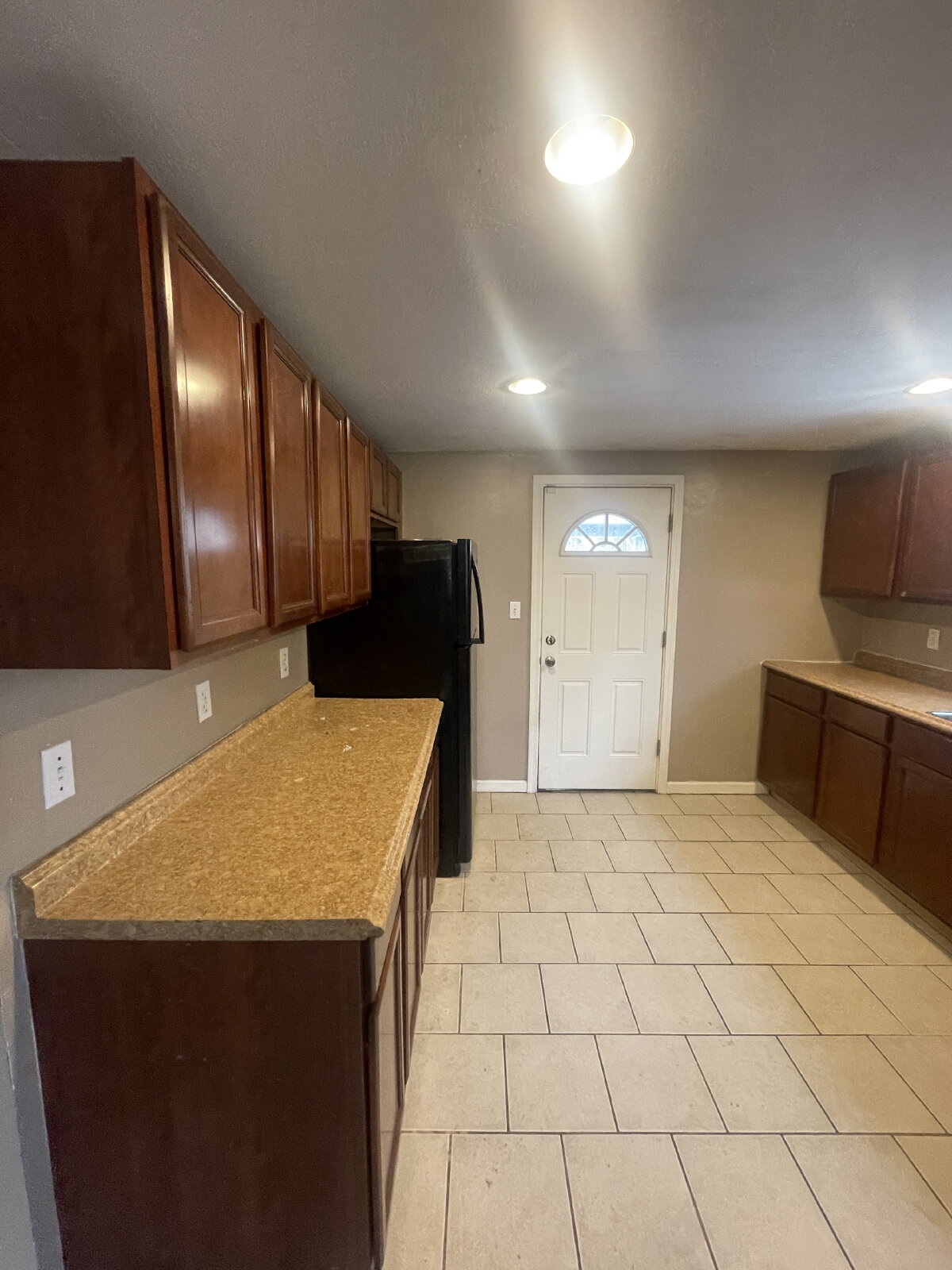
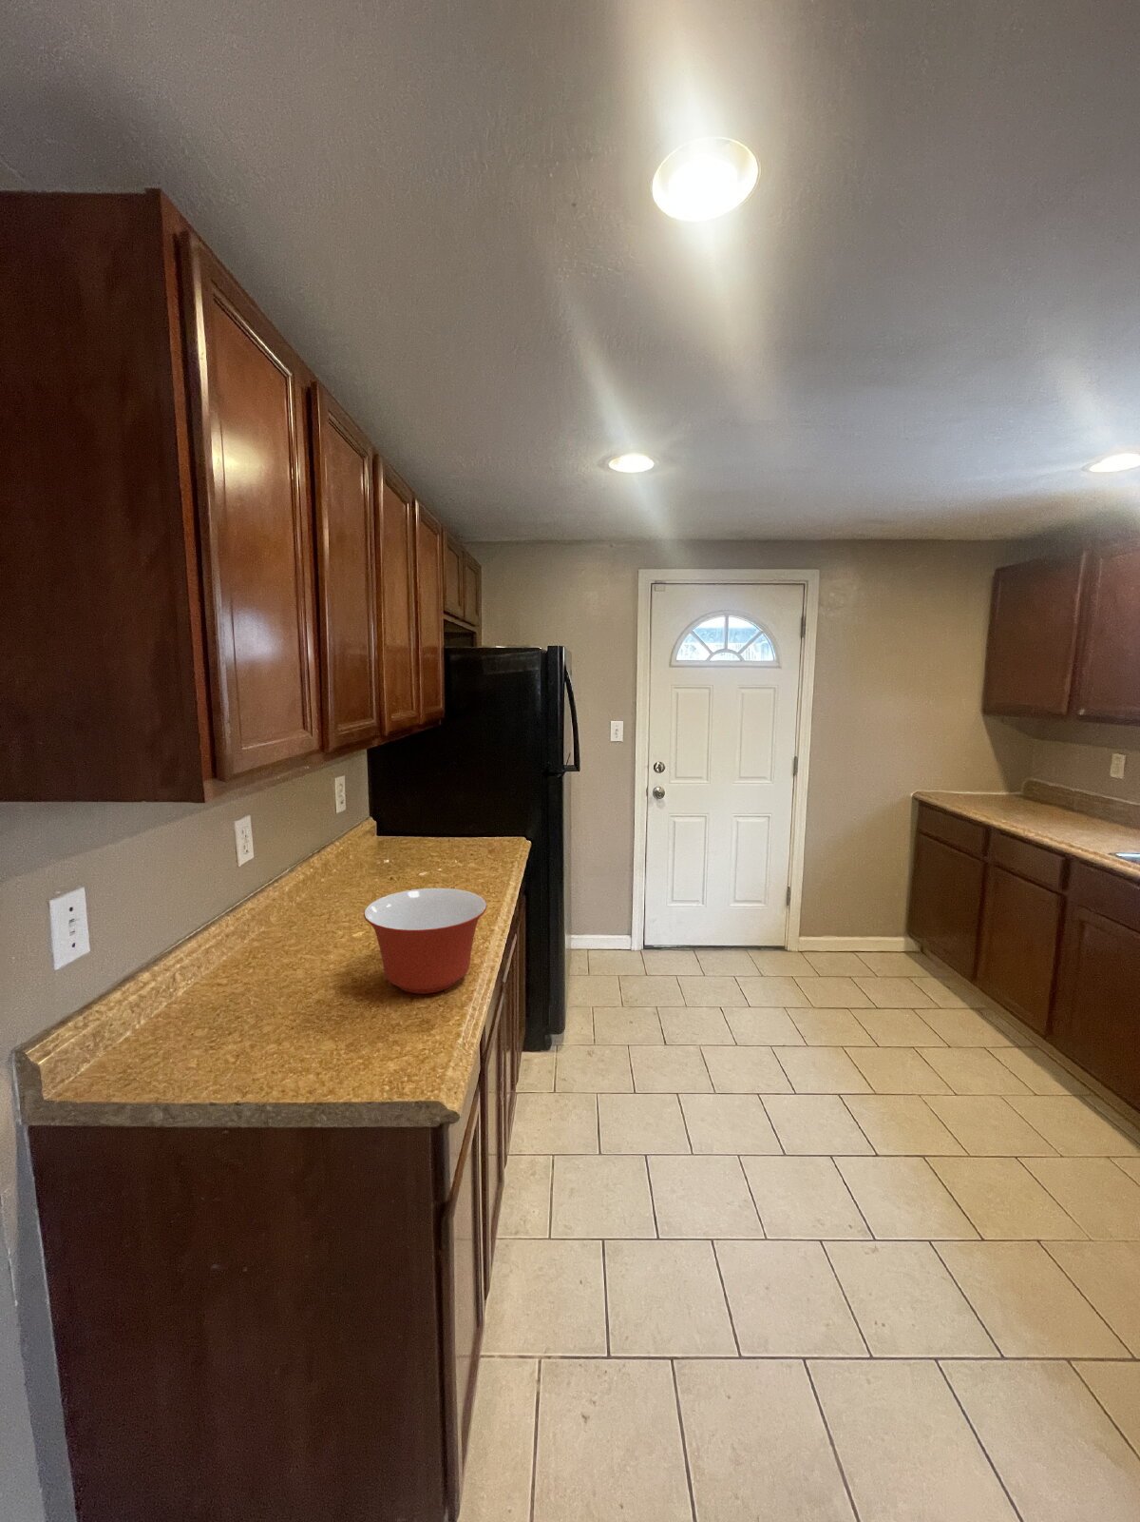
+ mixing bowl [363,888,489,995]
